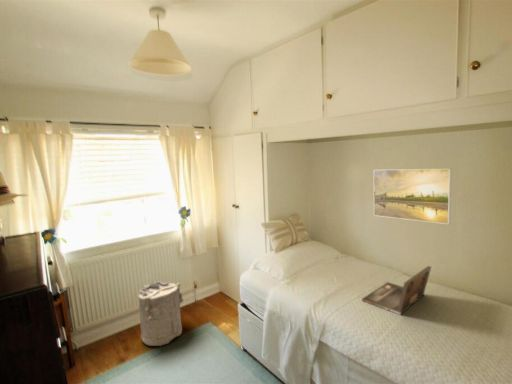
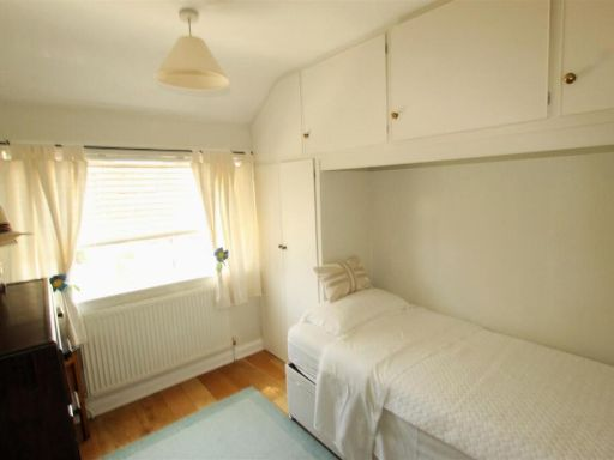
- laptop [361,265,432,316]
- laundry hamper [137,281,185,347]
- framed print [373,168,452,225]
